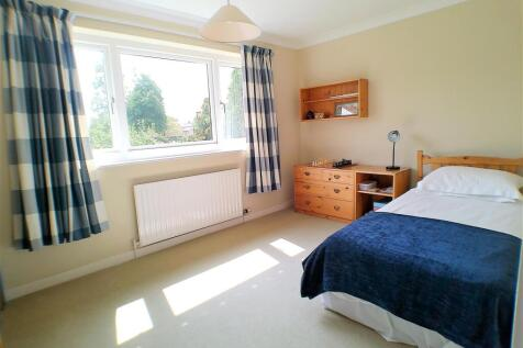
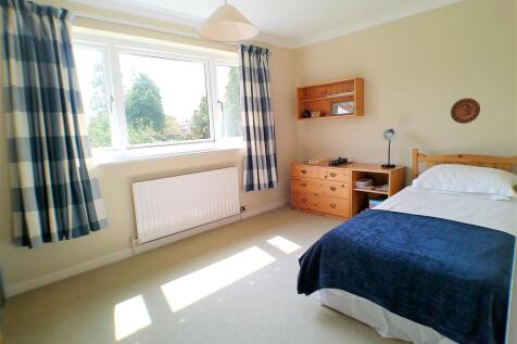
+ decorative plate [450,98,481,125]
